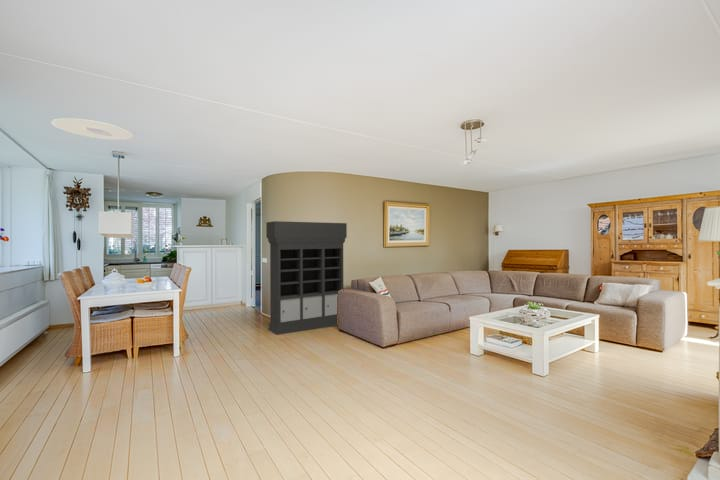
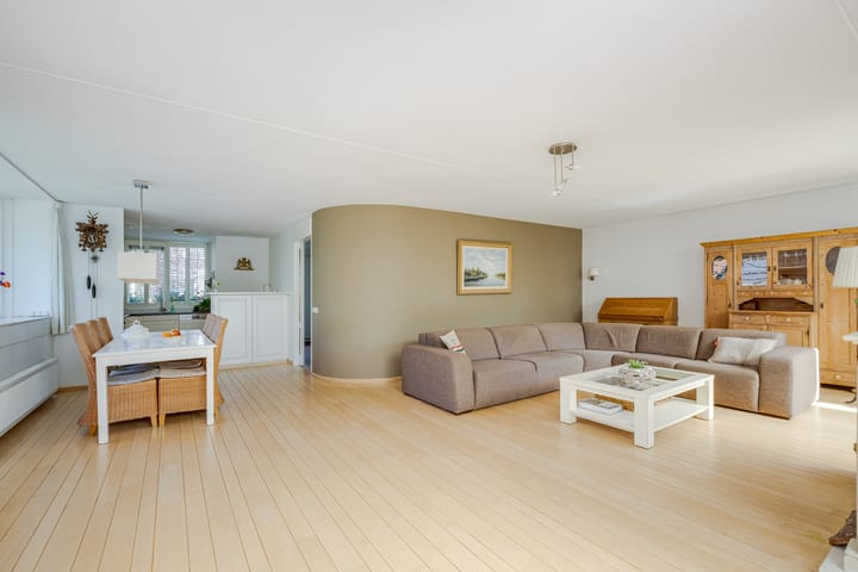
- ceiling light [50,117,134,141]
- shelving unit [265,220,348,336]
